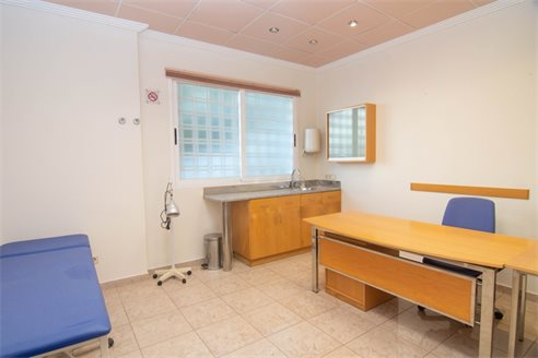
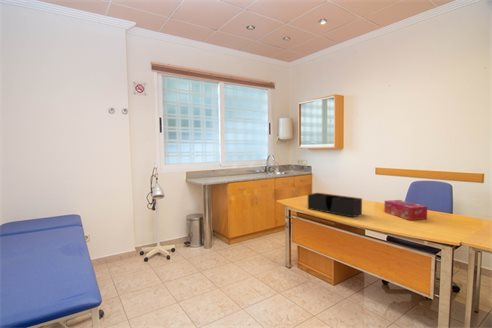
+ tissue box [383,199,428,221]
+ desk organizer [307,192,363,218]
